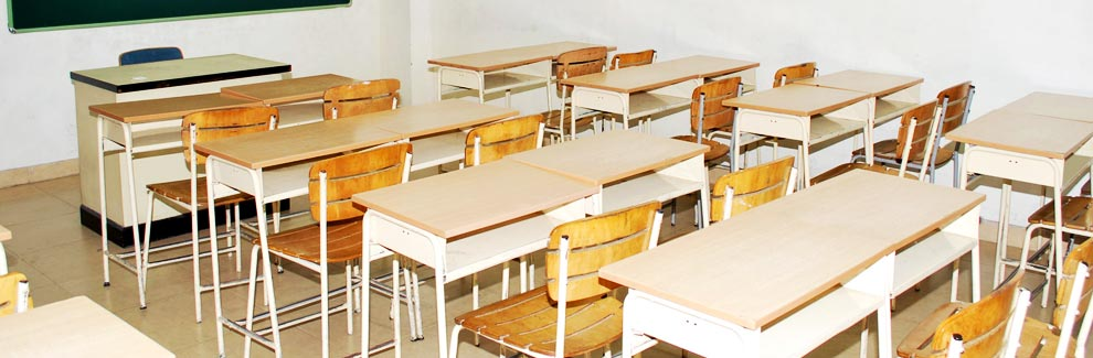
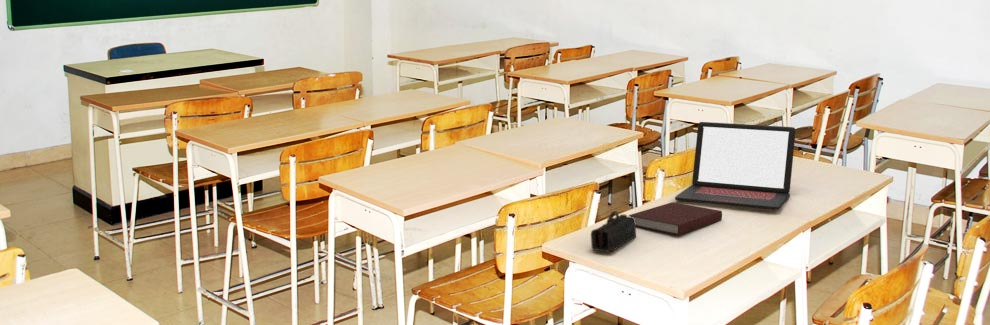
+ notebook [628,201,723,236]
+ pencil case [590,210,637,253]
+ laptop [674,121,797,211]
